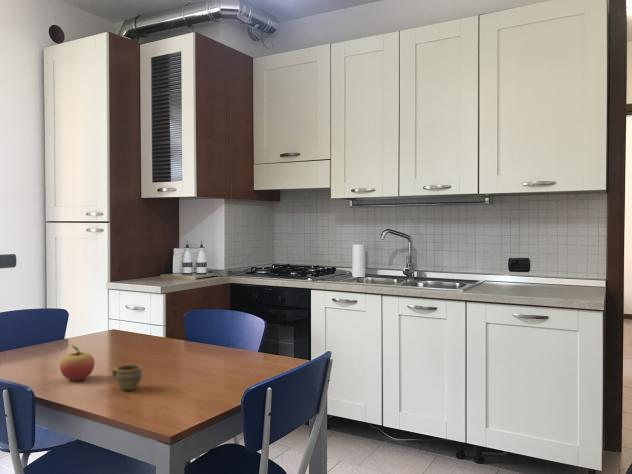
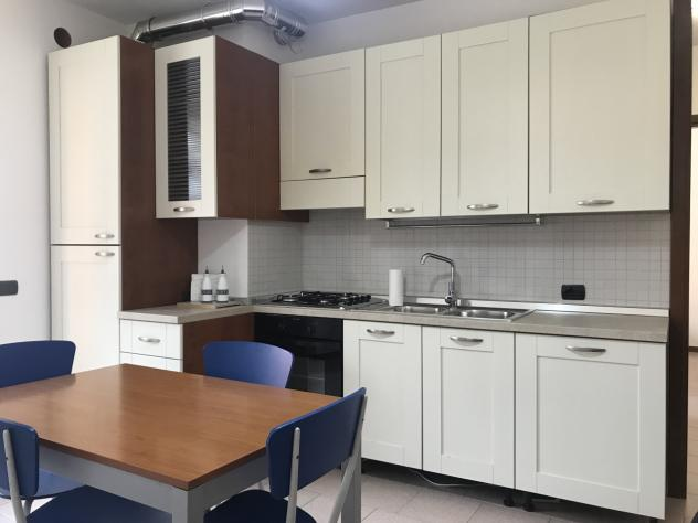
- cup [111,364,143,391]
- fruit [59,344,96,382]
